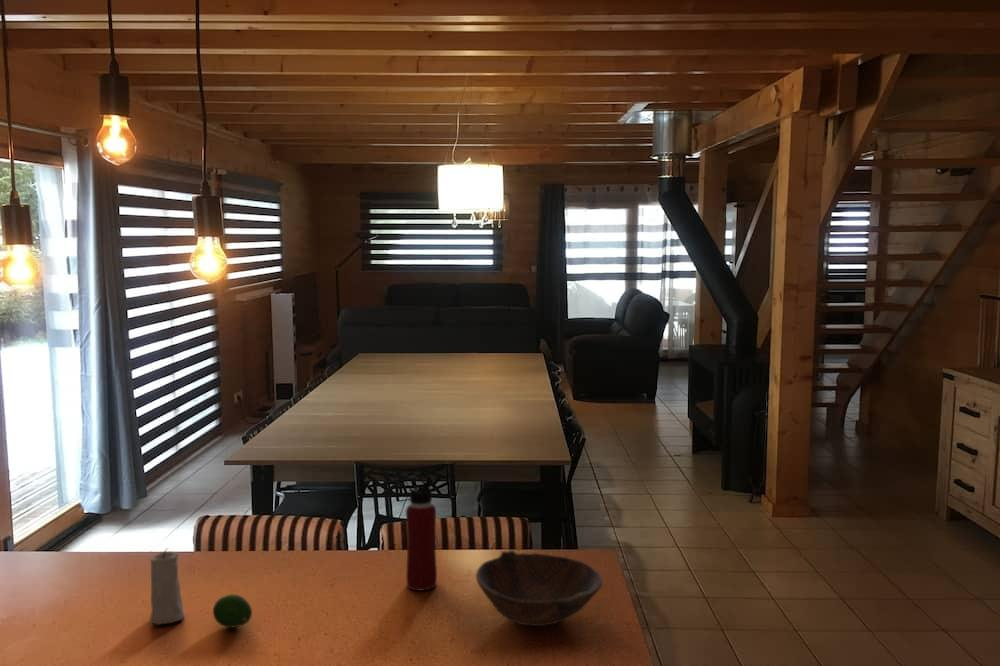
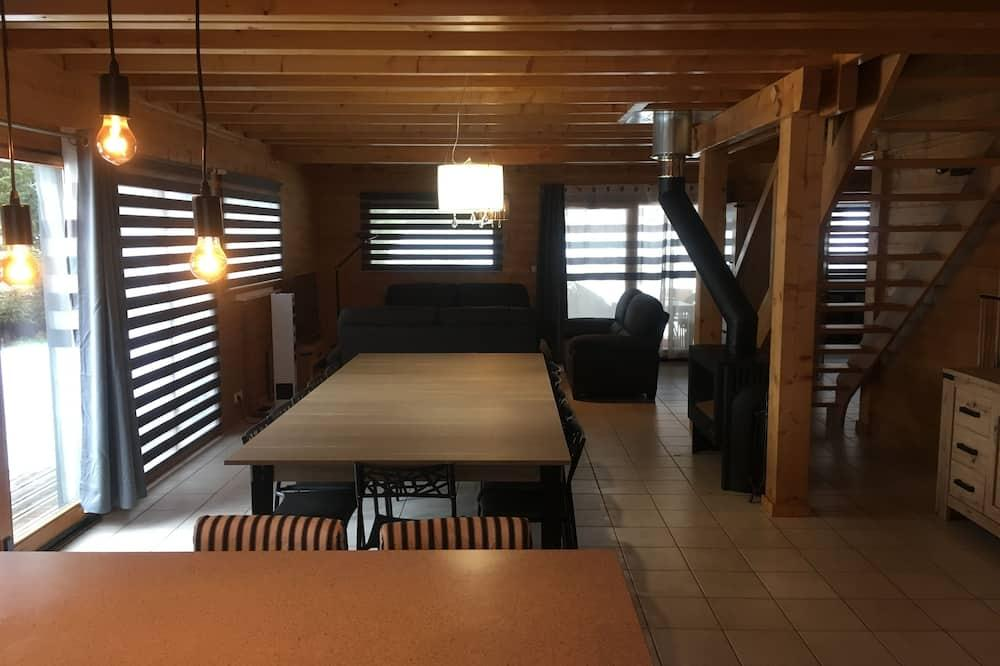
- fruit [212,593,253,629]
- bowl [475,549,604,627]
- candle [149,547,185,626]
- water bottle [404,475,438,591]
